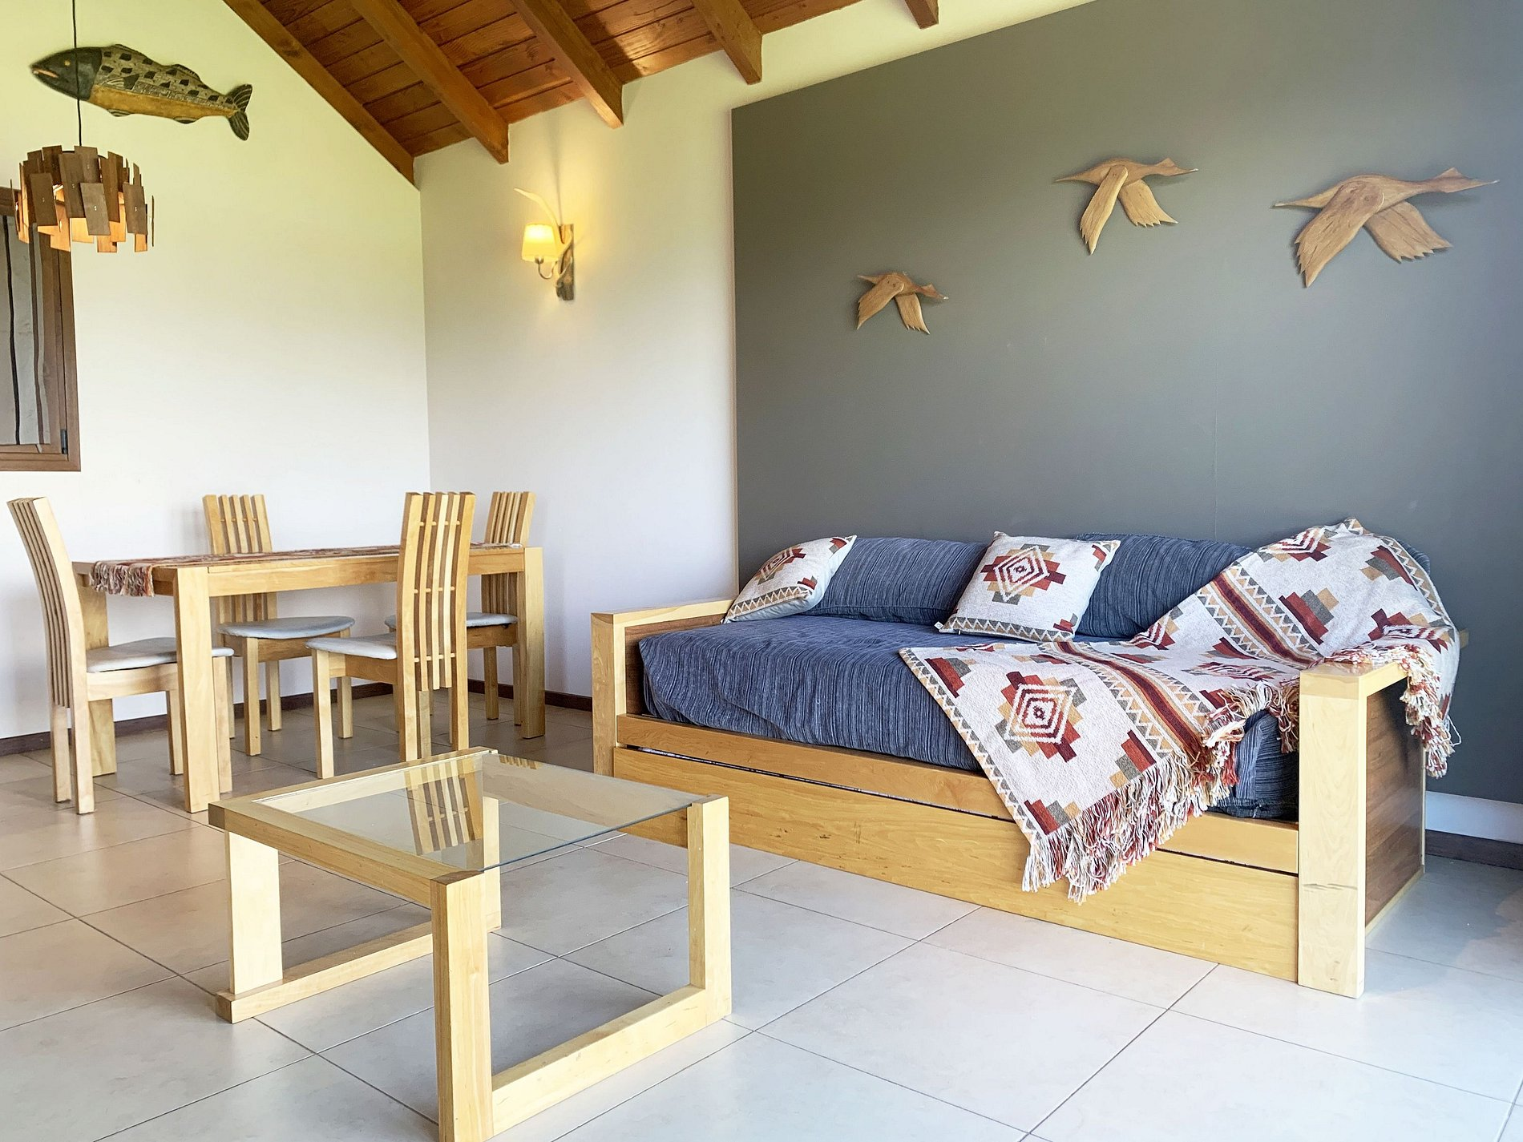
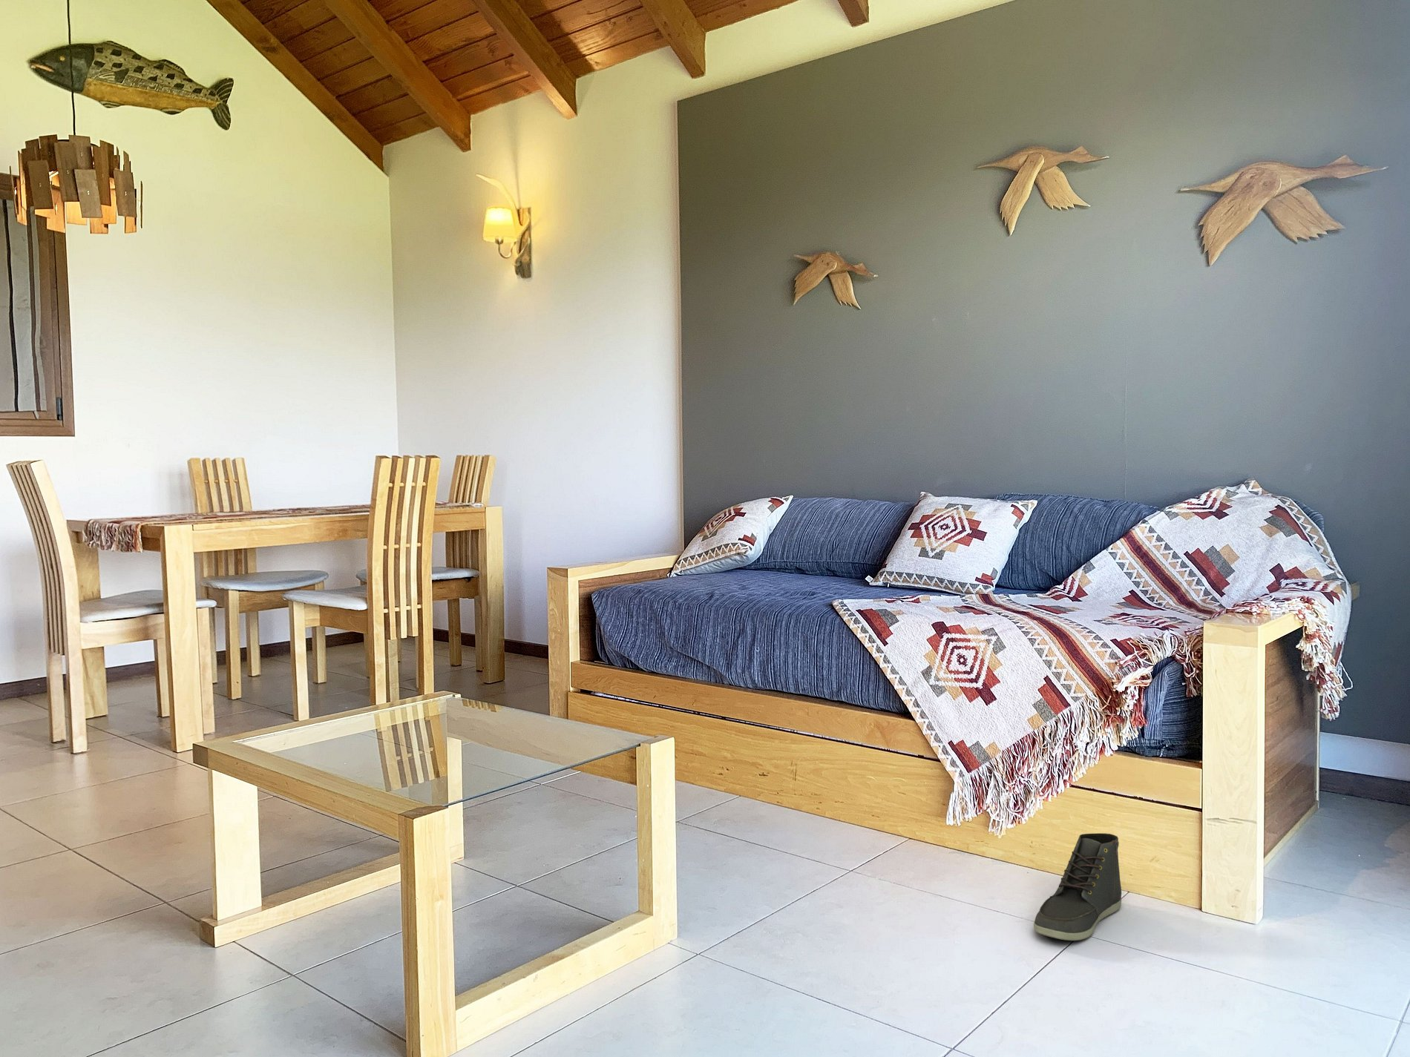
+ sneaker [1033,833,1122,942]
